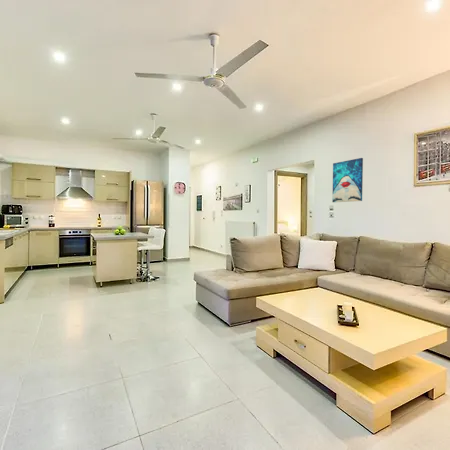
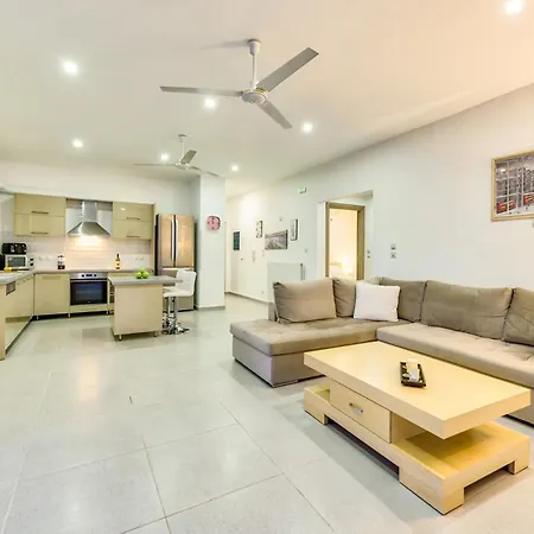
- wall art [331,157,364,203]
